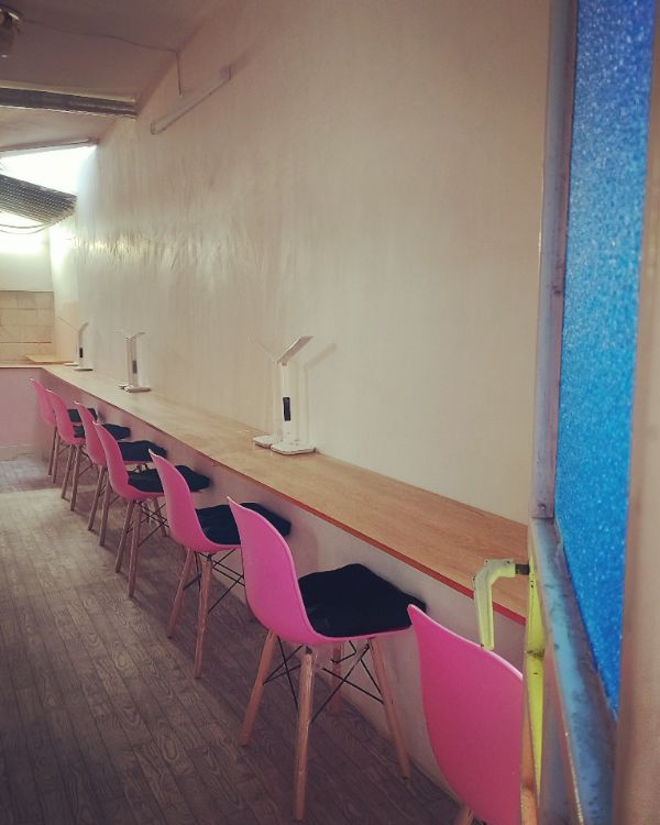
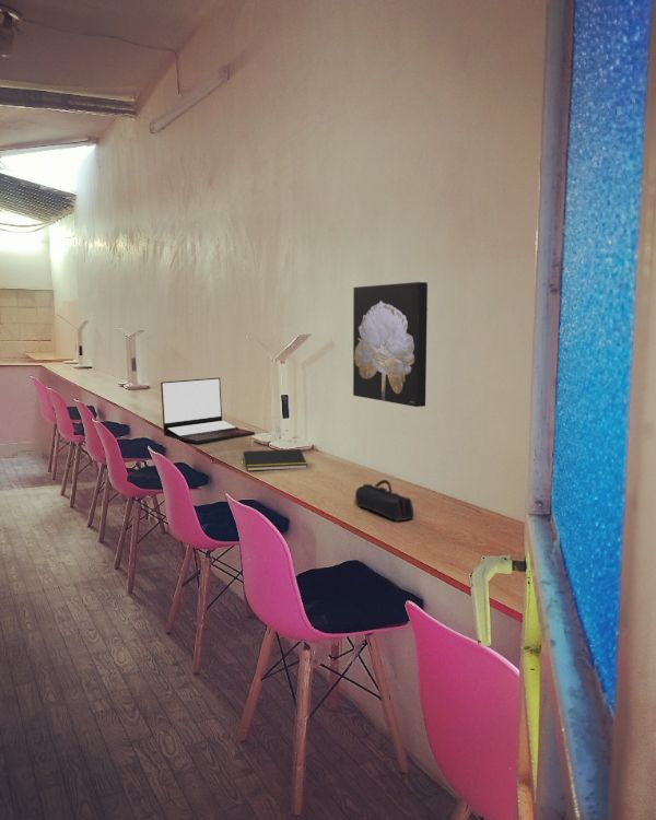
+ notepad [242,448,308,472]
+ wall art [352,281,429,408]
+ laptop [160,377,256,445]
+ pencil case [354,479,414,523]
